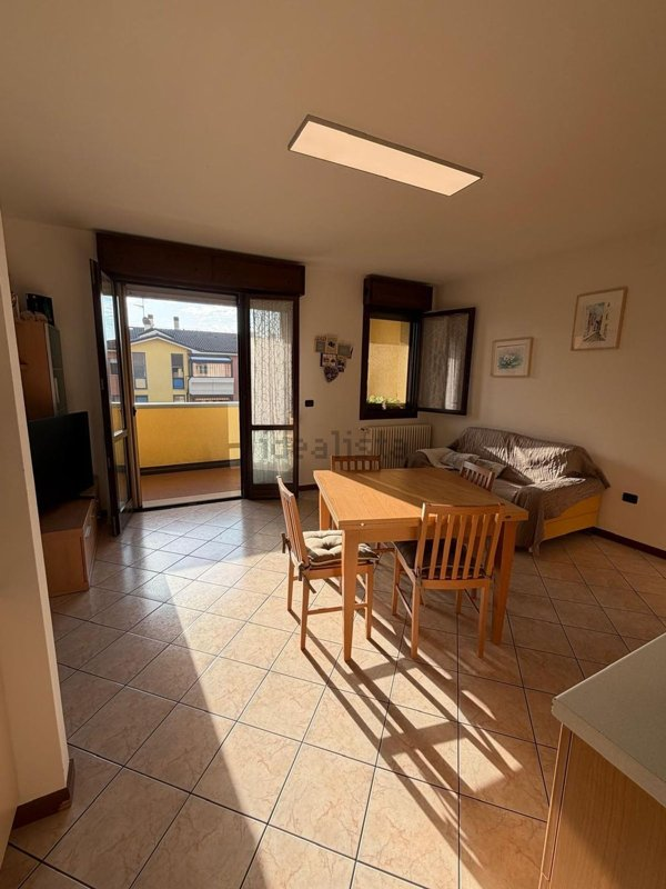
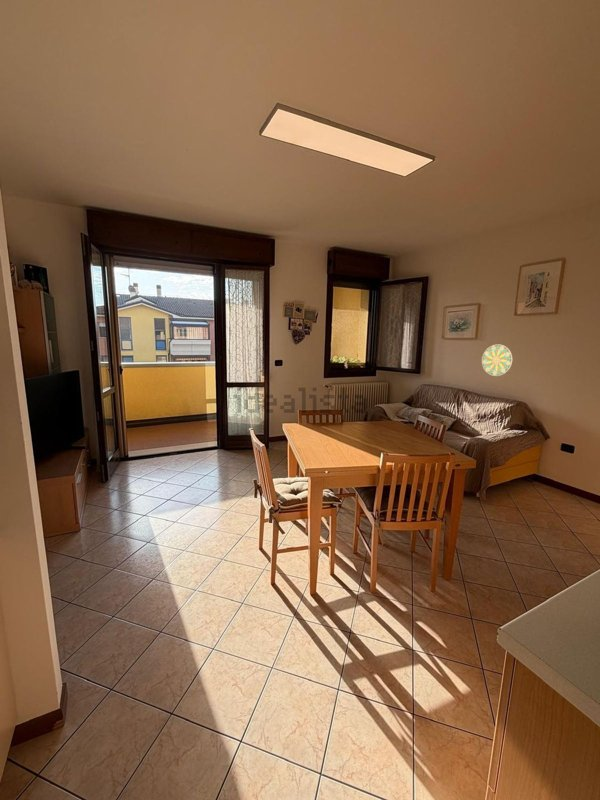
+ decorative plate [481,344,513,377]
